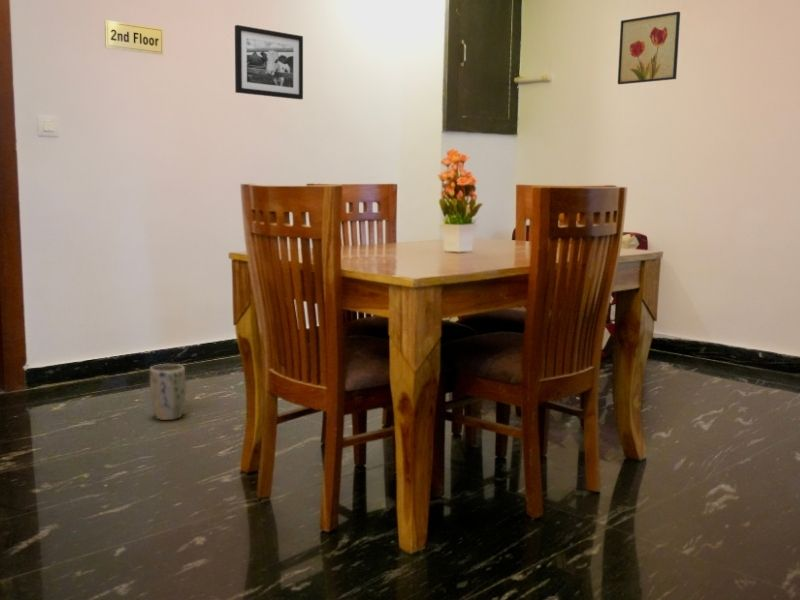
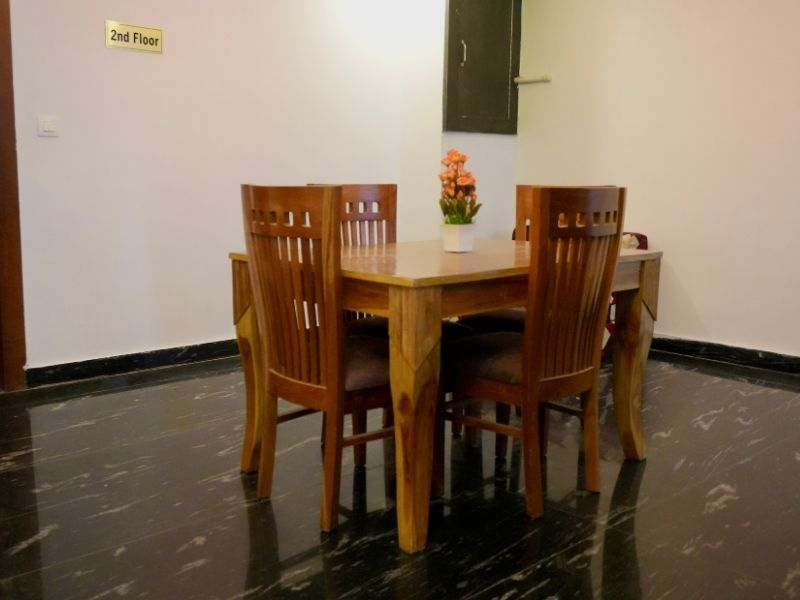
- picture frame [234,24,304,100]
- plant pot [148,363,187,421]
- wall art [617,11,681,85]
